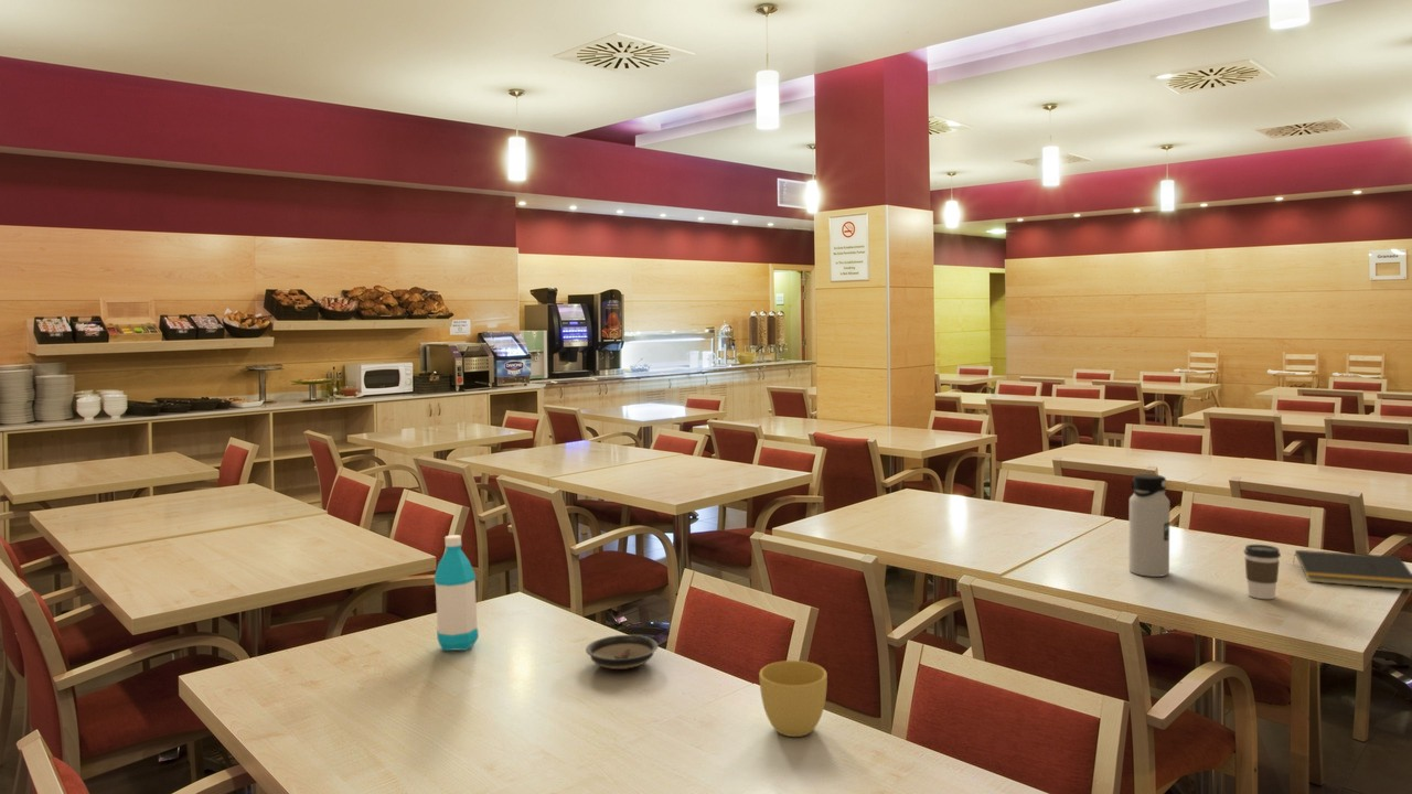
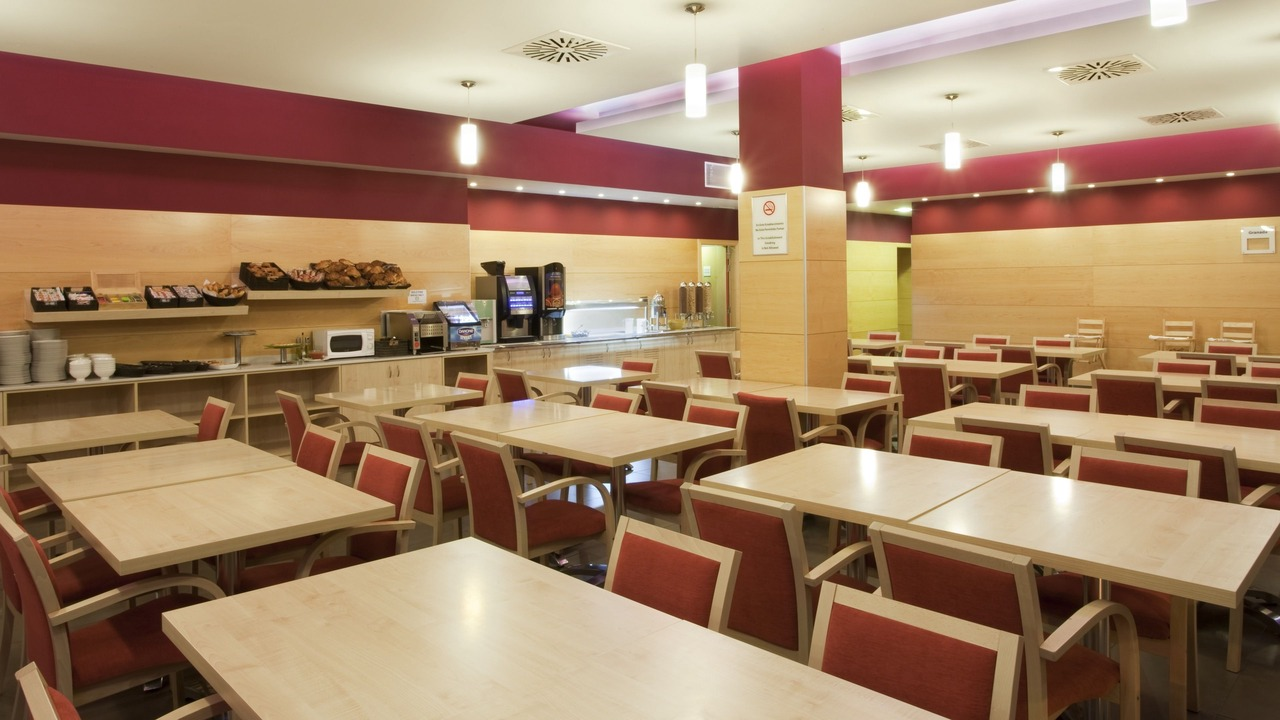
- cup [758,659,828,738]
- water bottle [1127,473,1170,578]
- saucer [585,634,660,670]
- coffee cup [1243,544,1282,600]
- water bottle [434,534,480,652]
- notepad [1292,549,1412,590]
